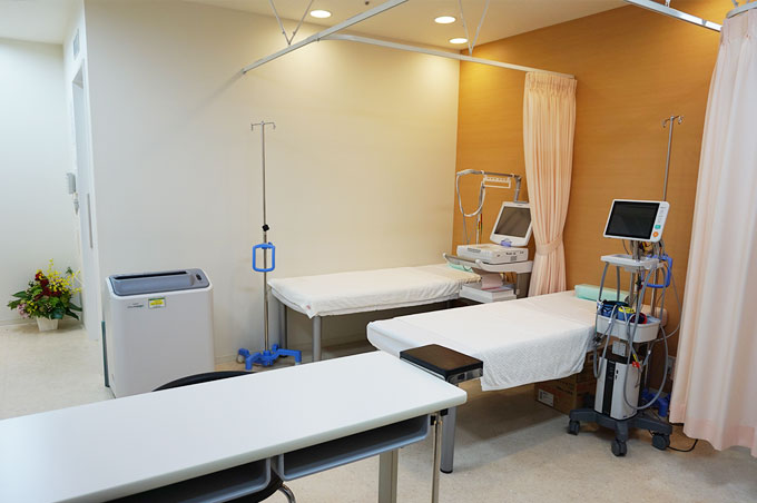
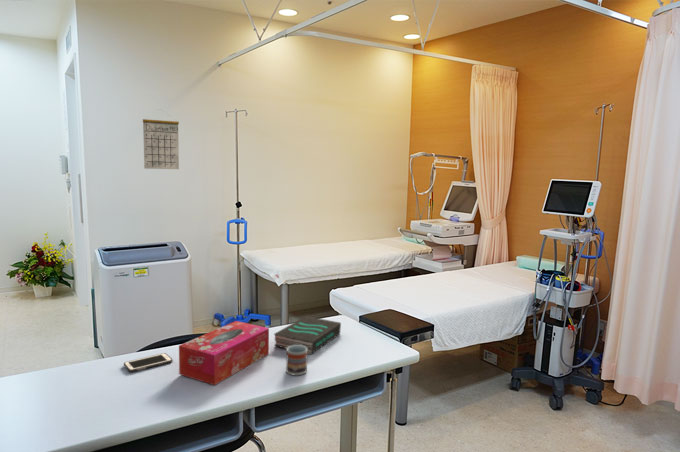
+ calendar [142,108,180,170]
+ tissue box [178,320,270,386]
+ cup [285,345,308,376]
+ book [273,315,342,355]
+ cell phone [123,352,173,373]
